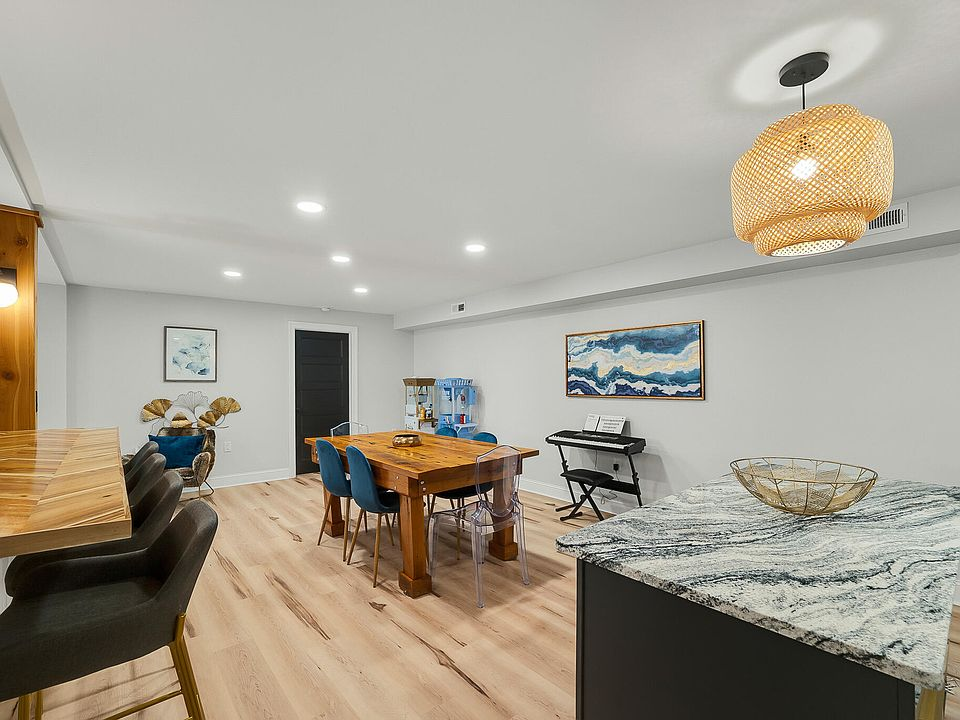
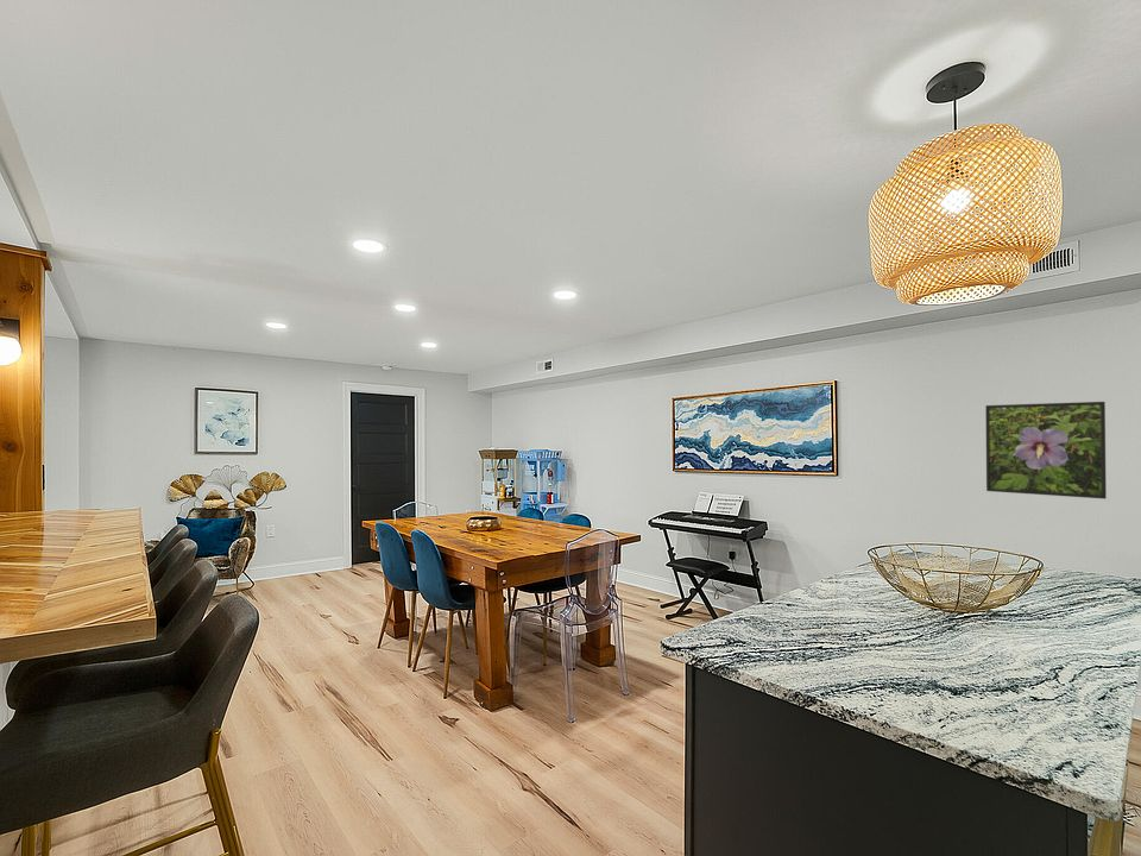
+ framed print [984,401,1108,499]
